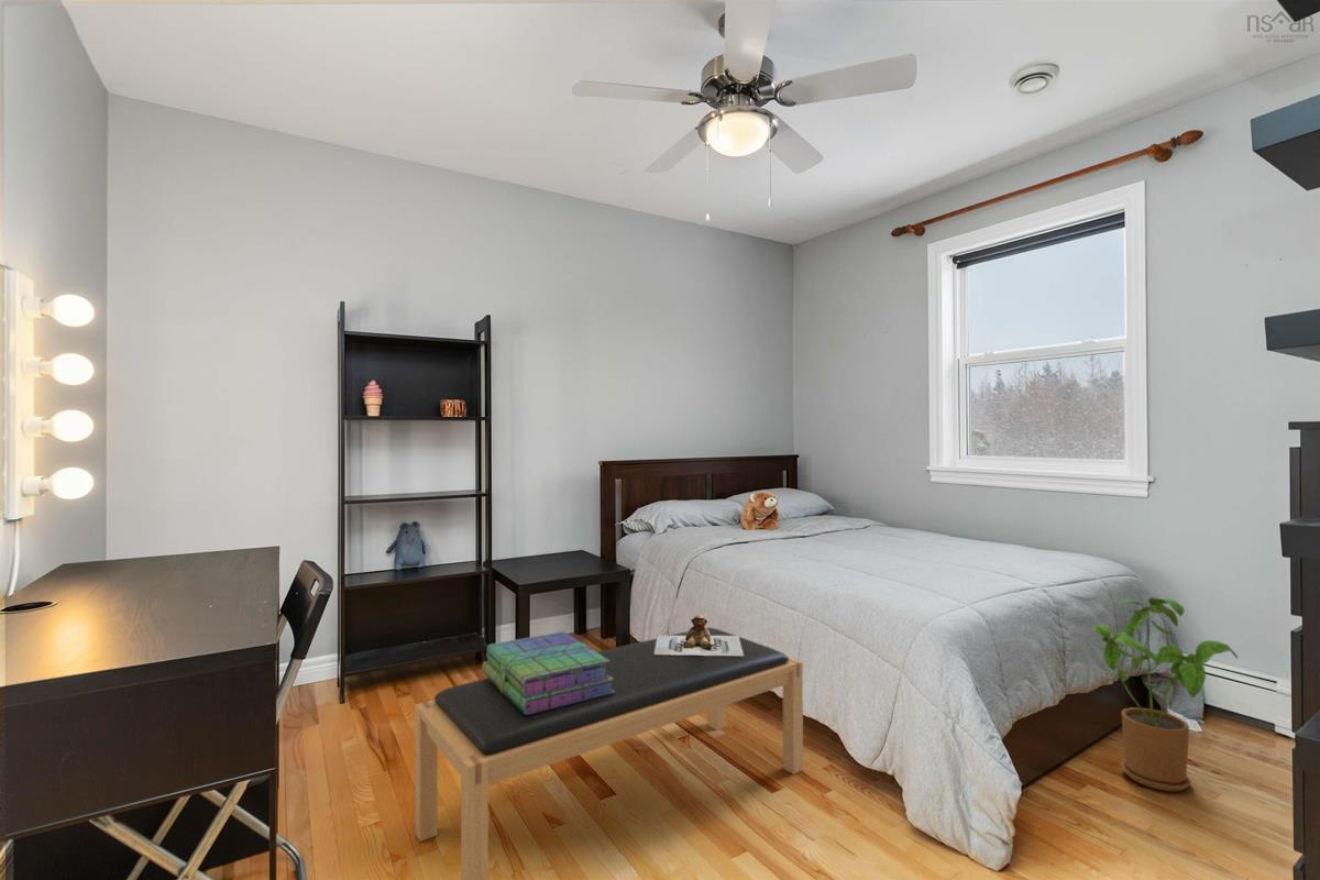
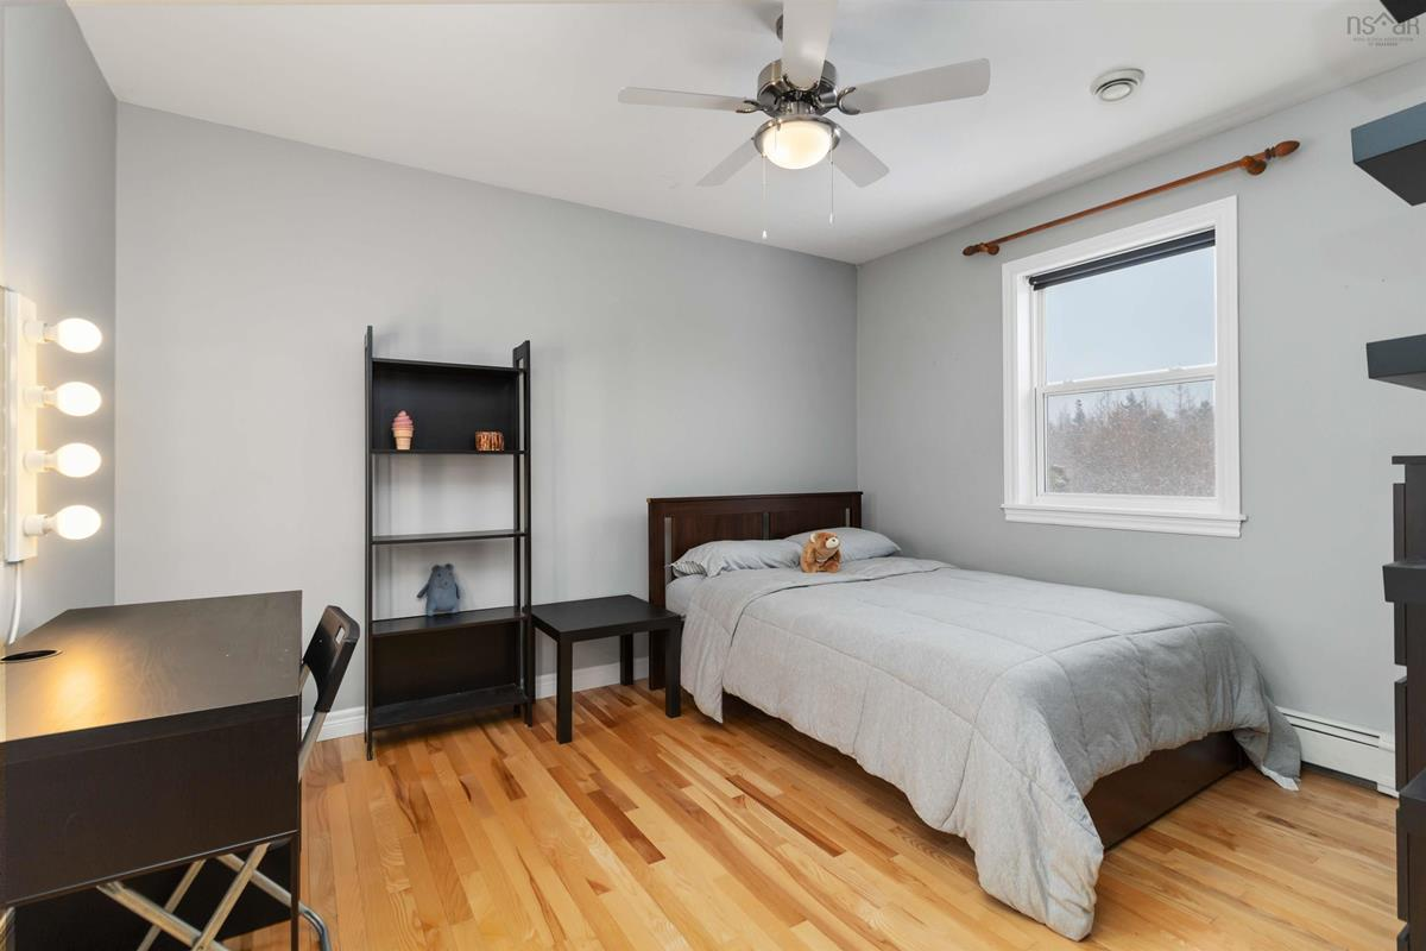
- teddy bear [654,614,744,657]
- house plant [1091,596,1239,793]
- bench [415,627,804,880]
- stack of books [481,630,615,715]
